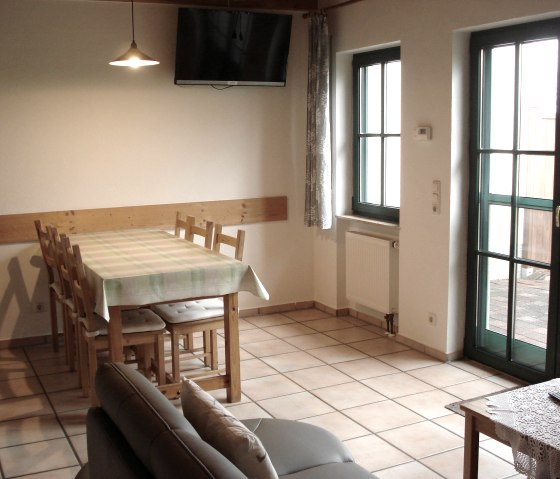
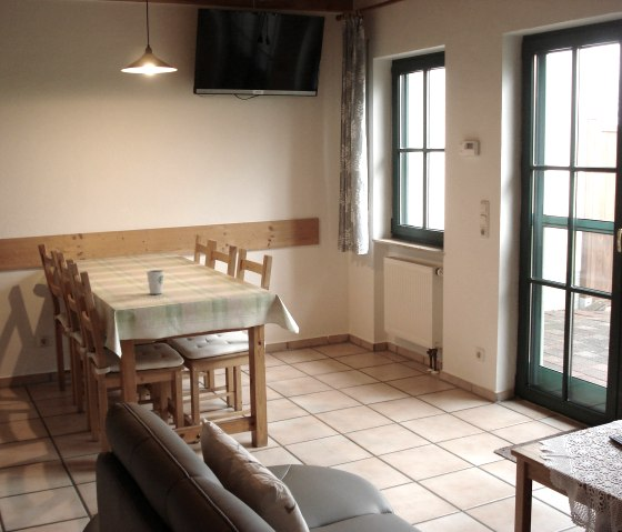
+ dixie cup [146,269,165,295]
